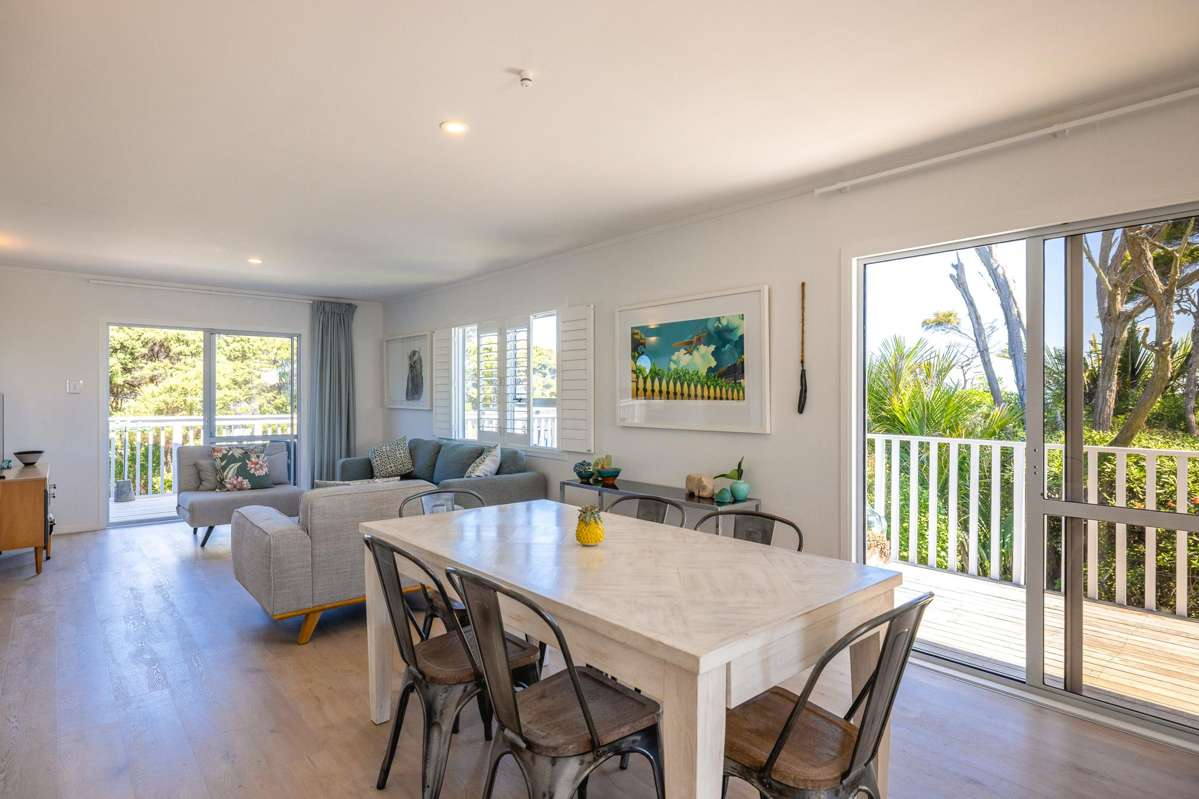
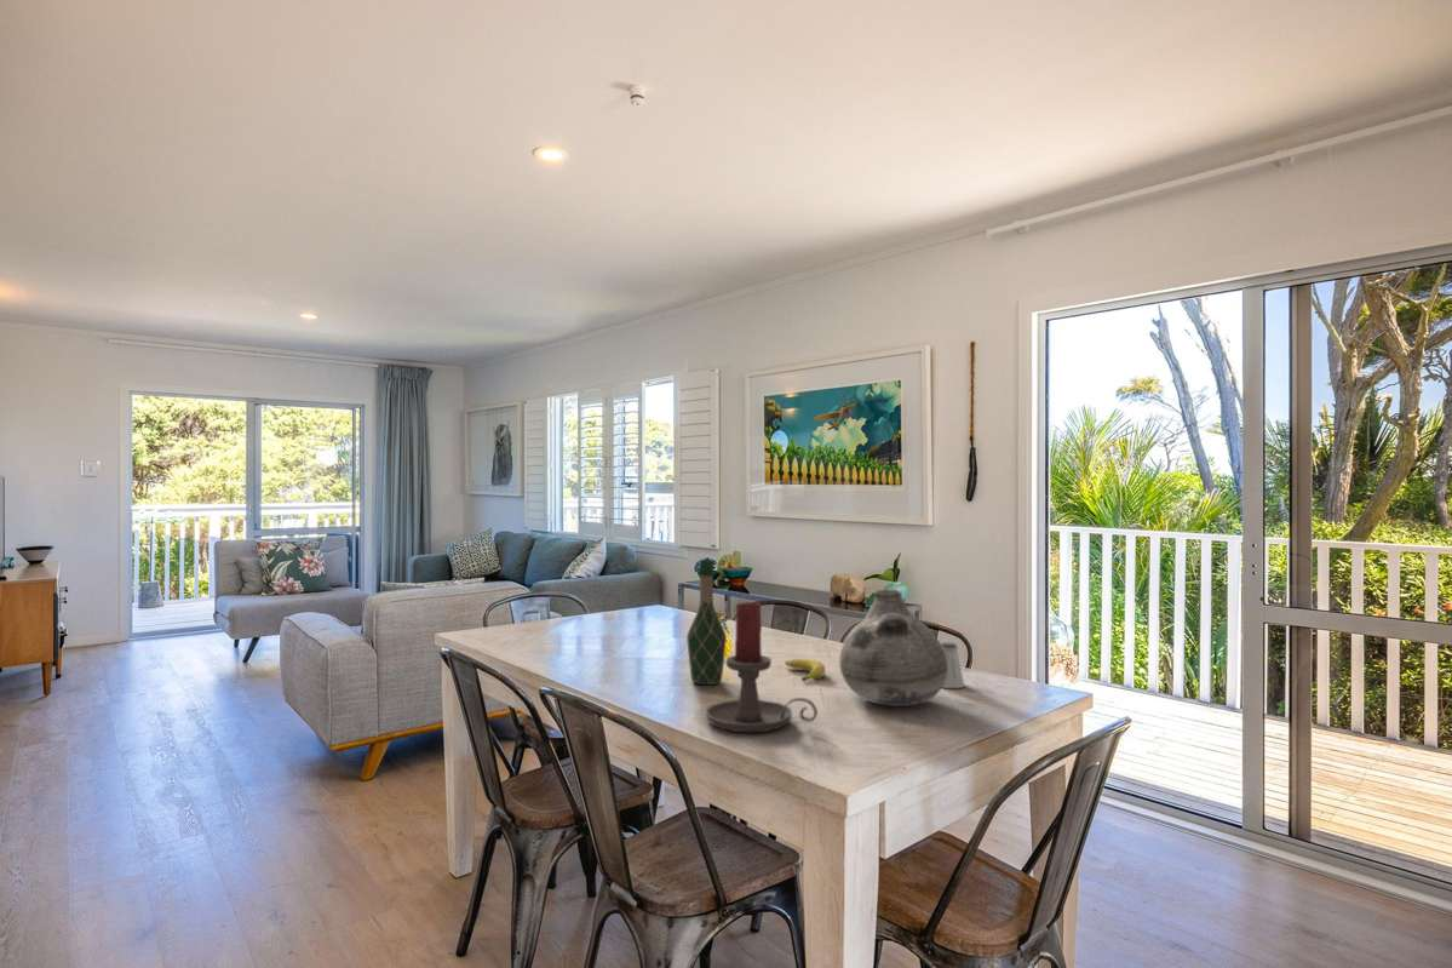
+ fruit [784,658,826,682]
+ wine bottle [685,559,728,686]
+ candle holder [705,600,819,733]
+ vase [838,588,947,708]
+ saltshaker [941,641,965,689]
